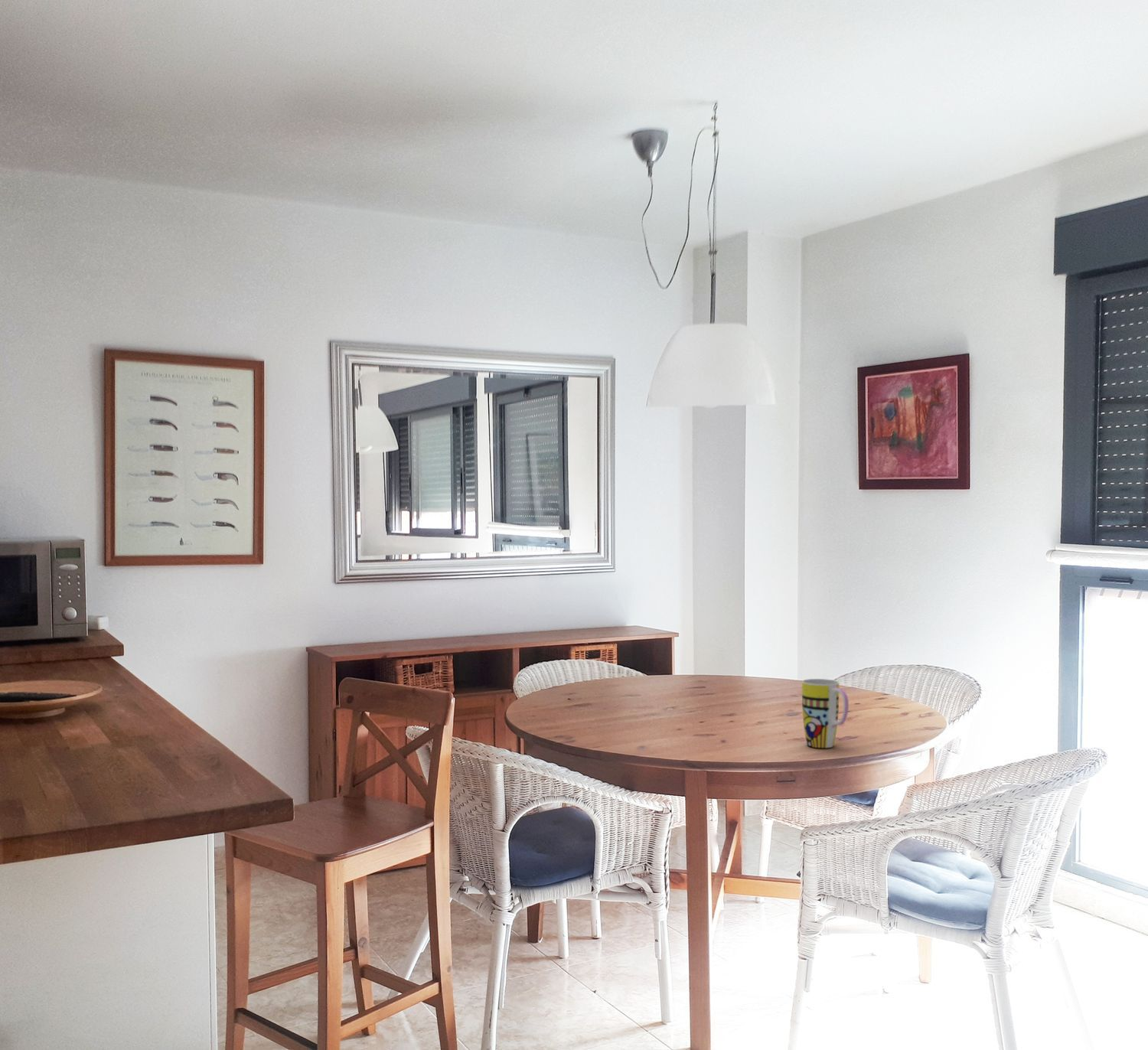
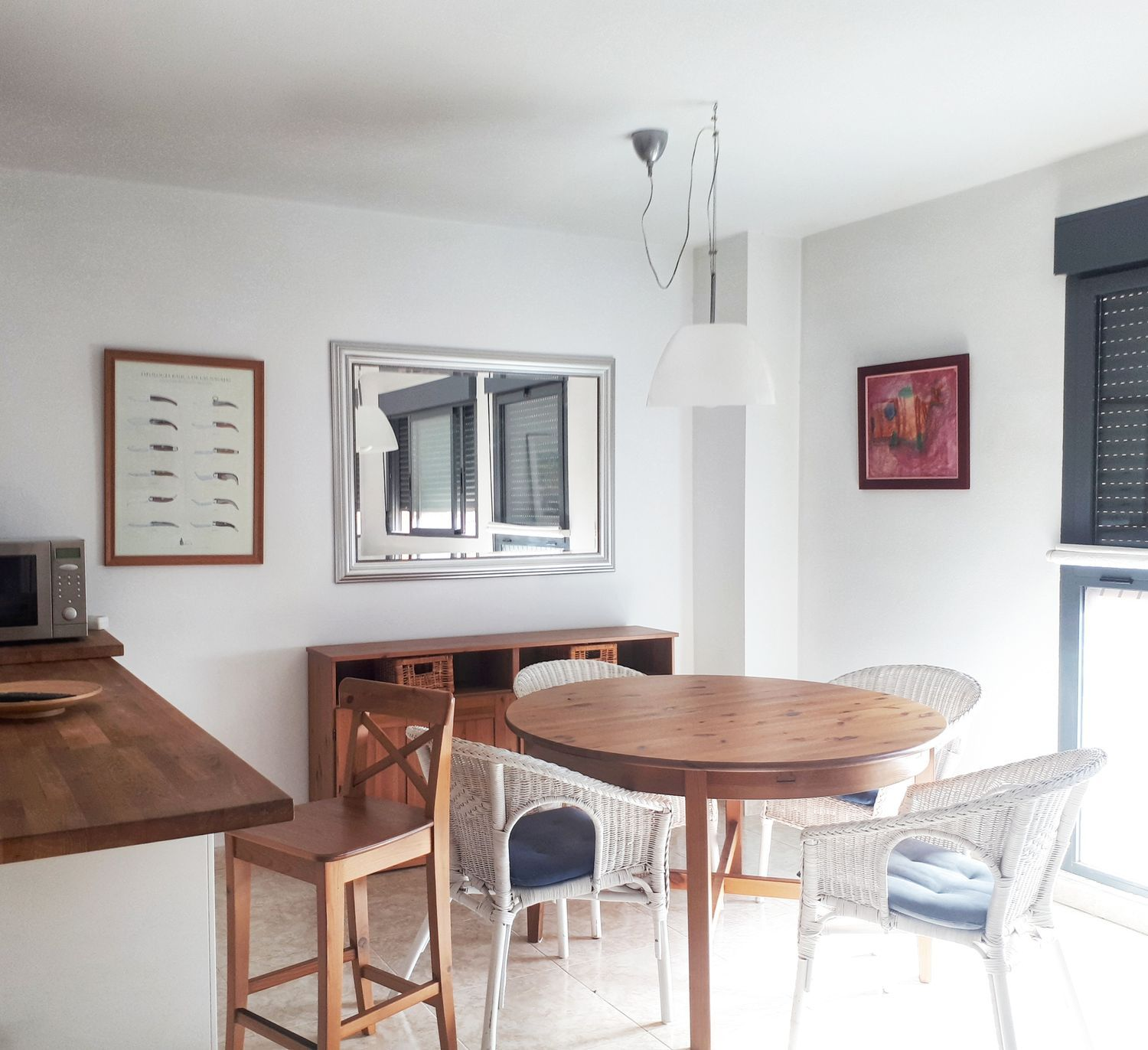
- mug [801,678,850,748]
